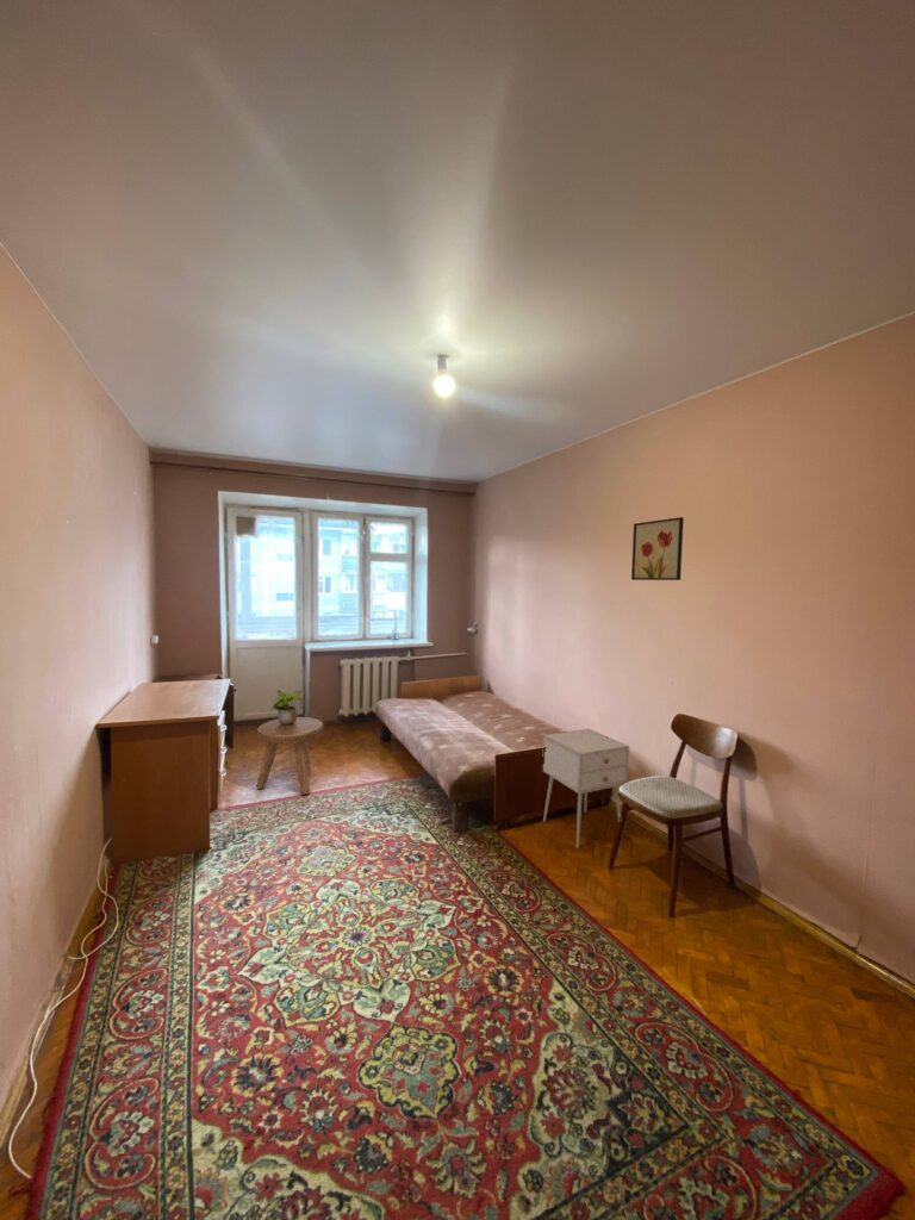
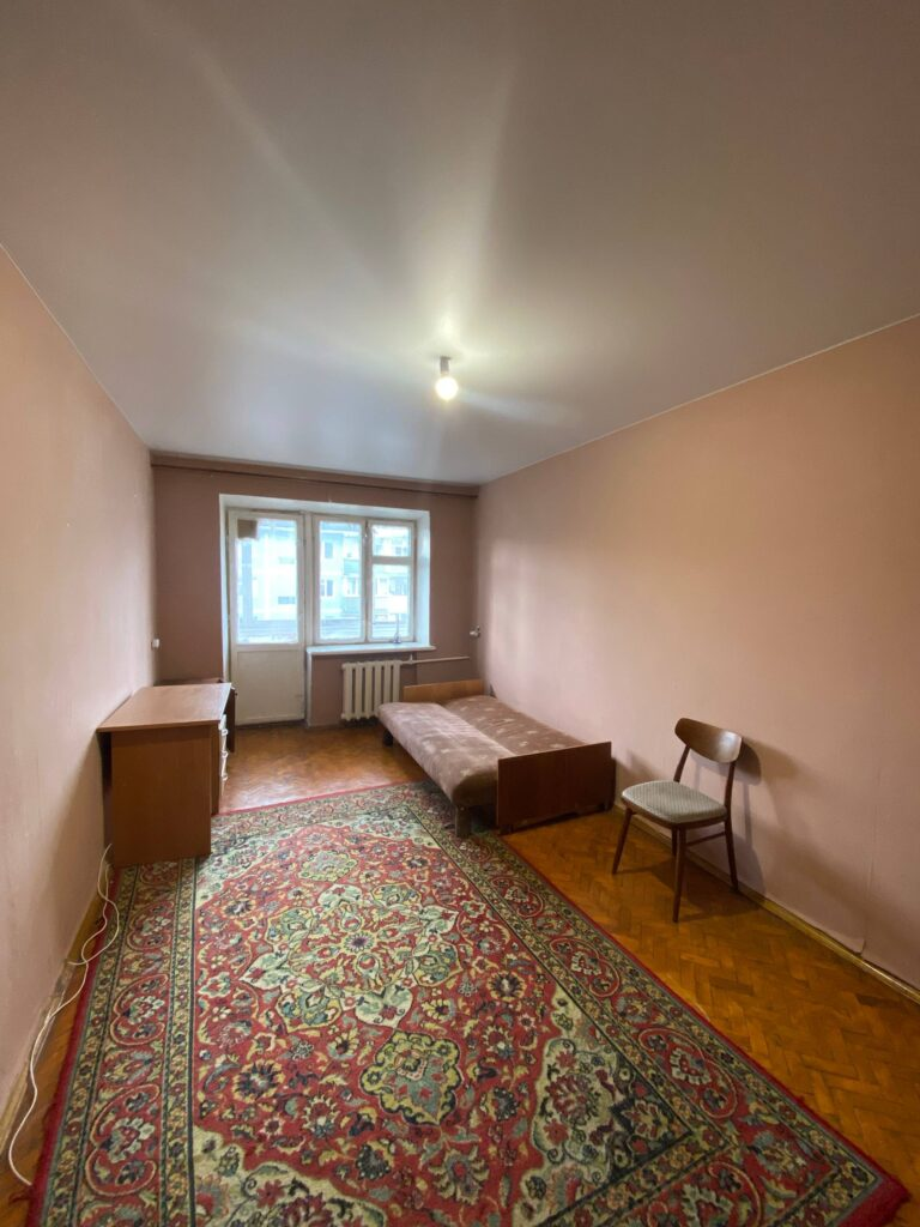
- wall art [630,516,685,581]
- potted plant [268,689,303,726]
- stool [255,716,325,796]
- nightstand [542,728,630,849]
